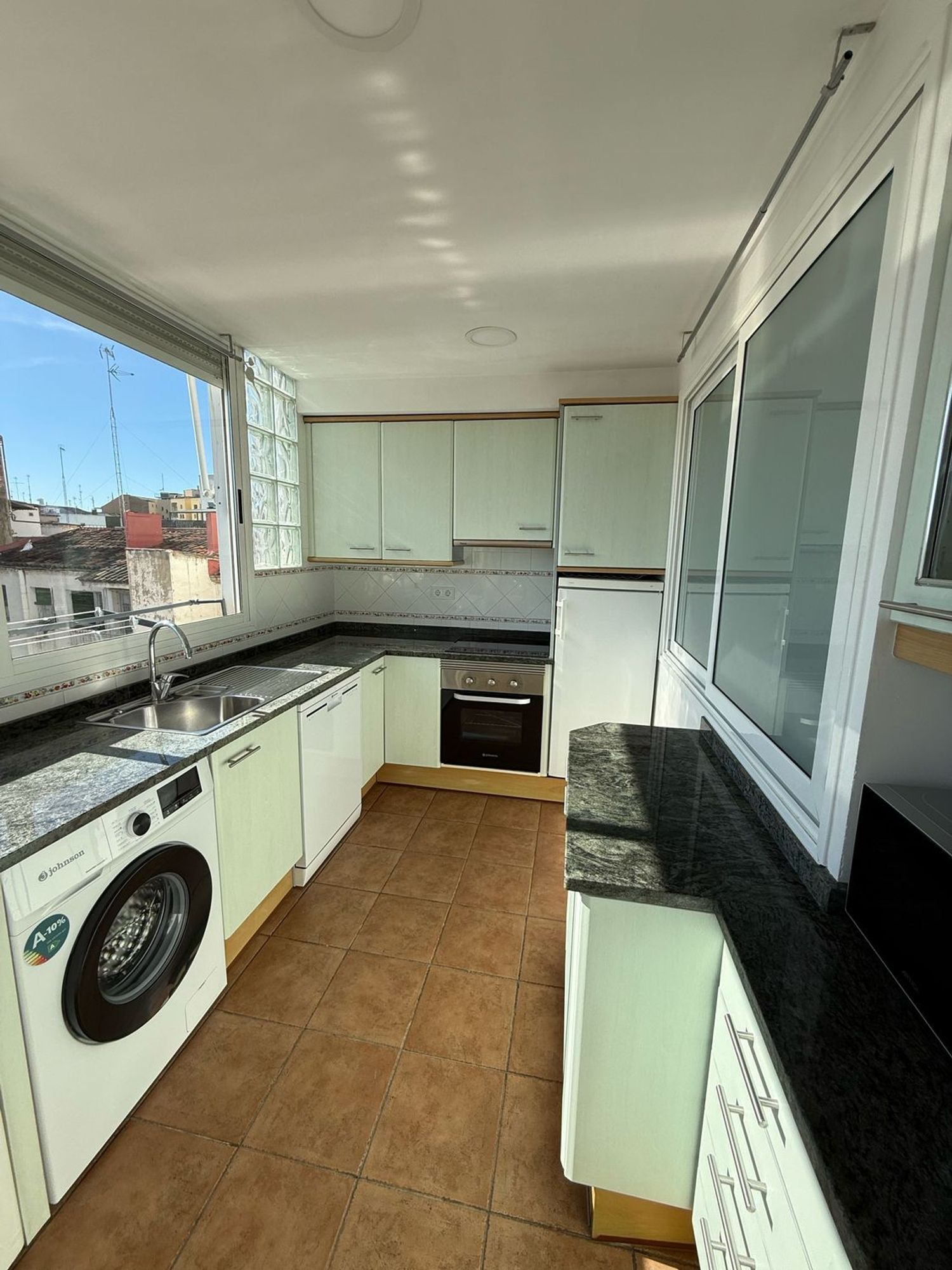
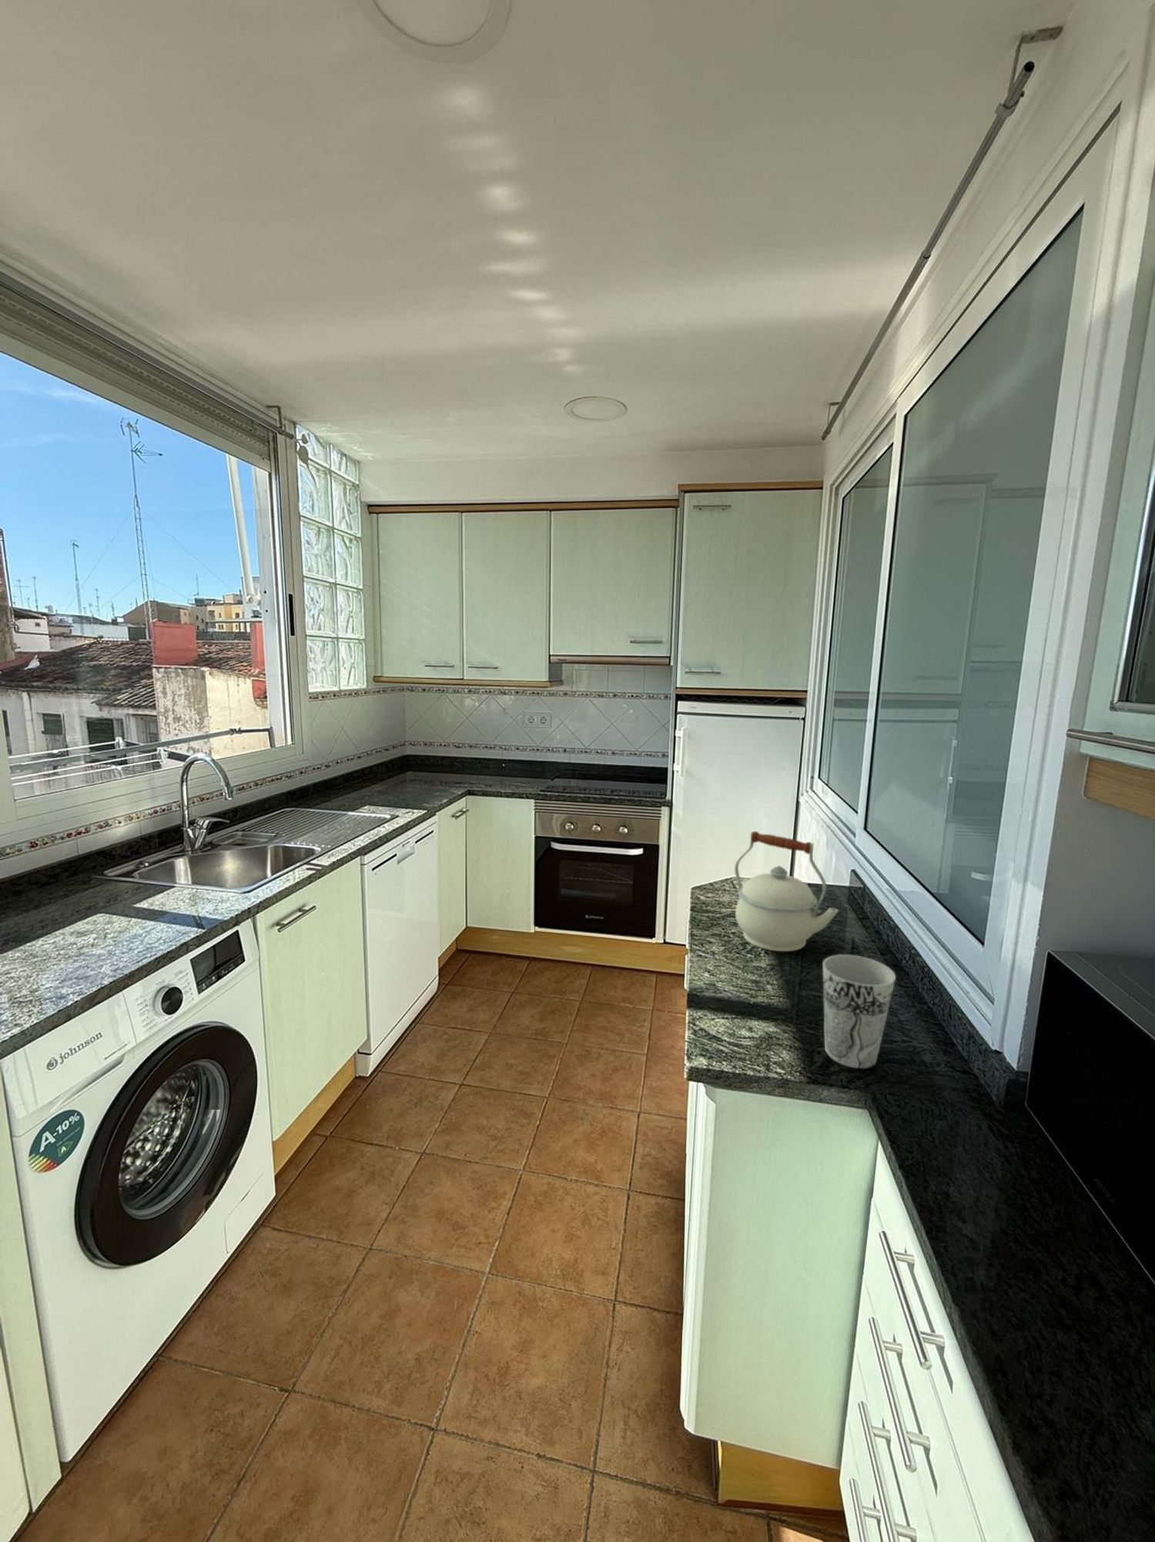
+ kettle [734,830,840,952]
+ cup [821,953,897,1070]
